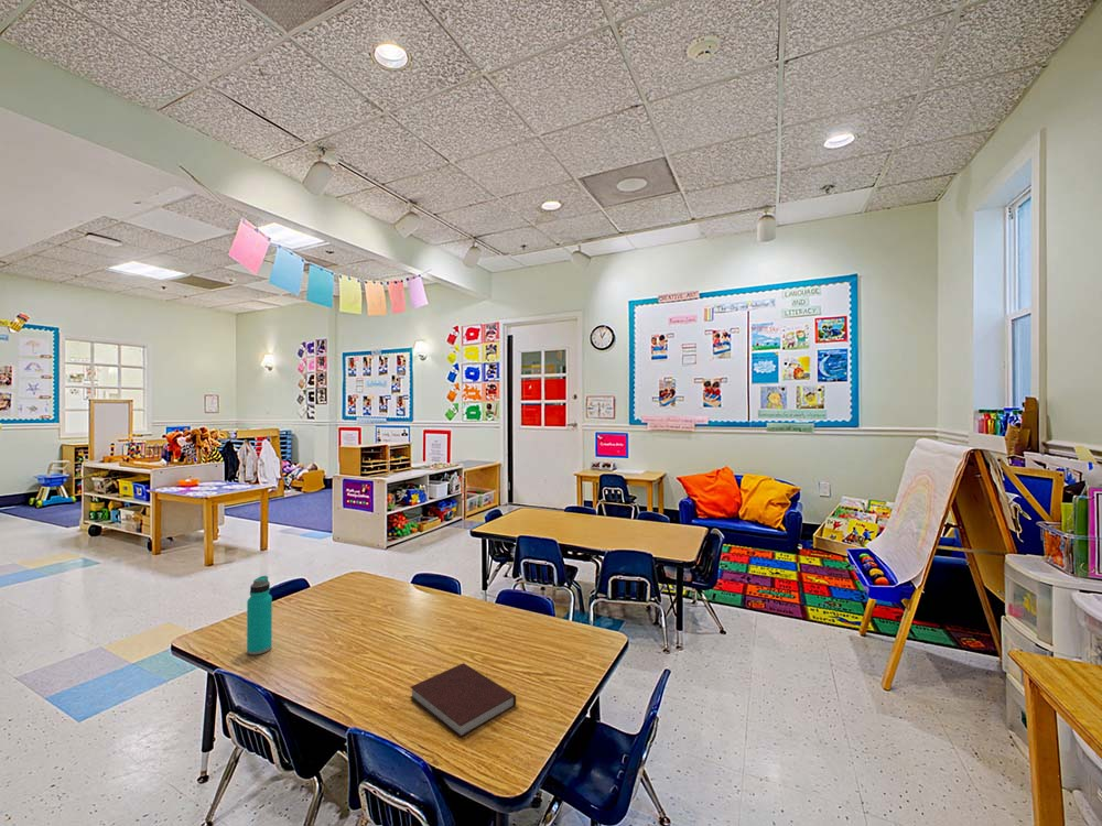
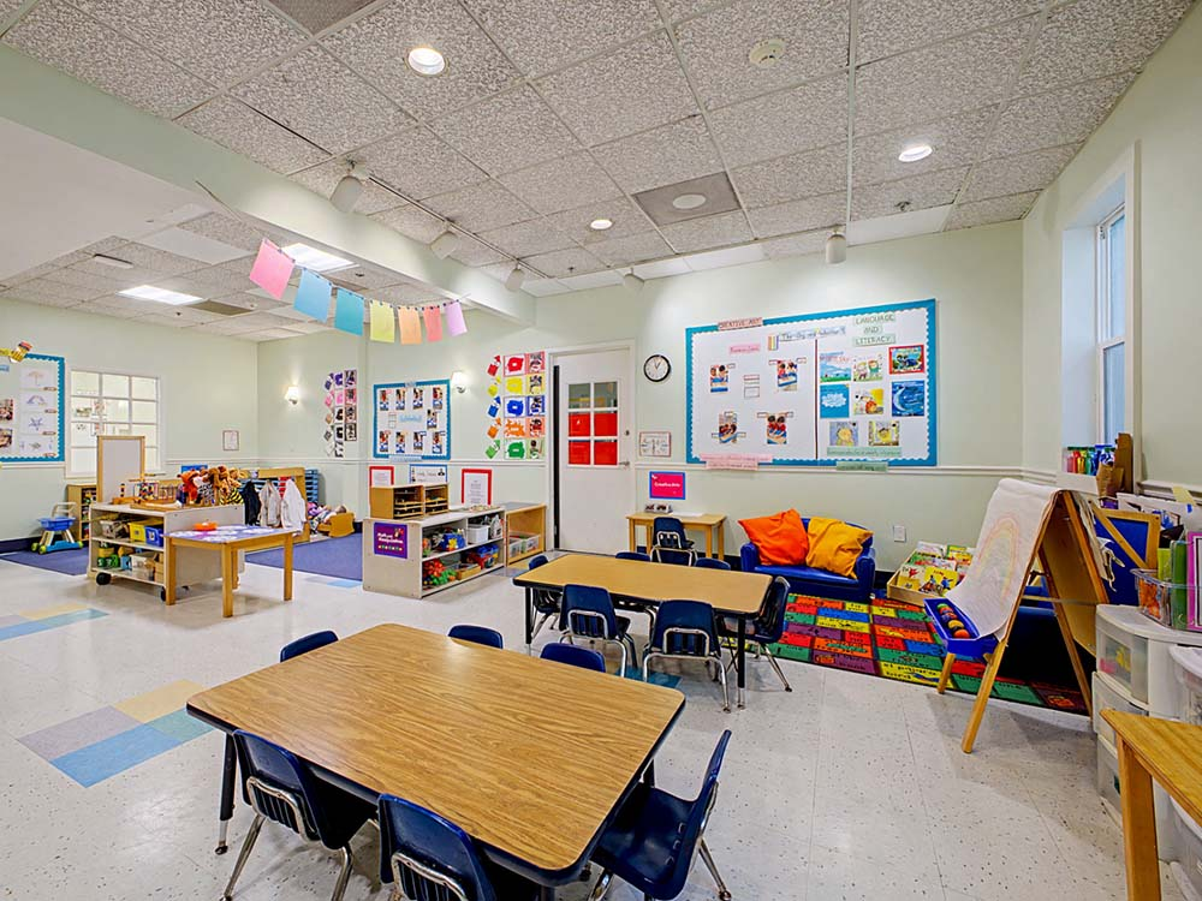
- water bottle [246,575,273,655]
- notebook [409,662,517,739]
